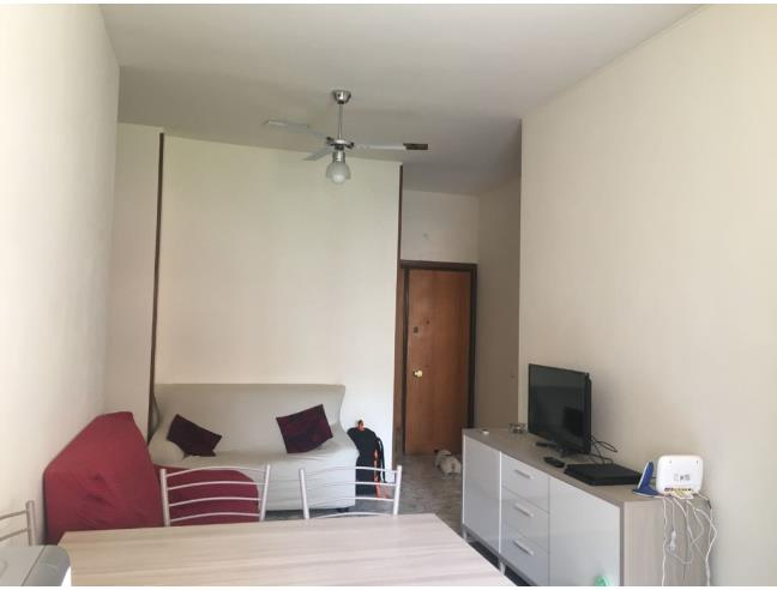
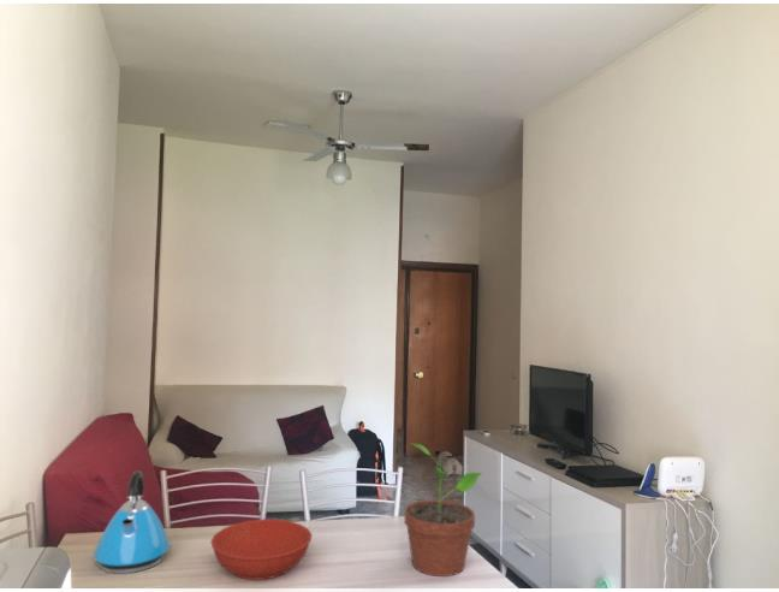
+ kettle [93,469,171,575]
+ bowl [209,519,314,581]
+ potted plant [403,442,483,578]
